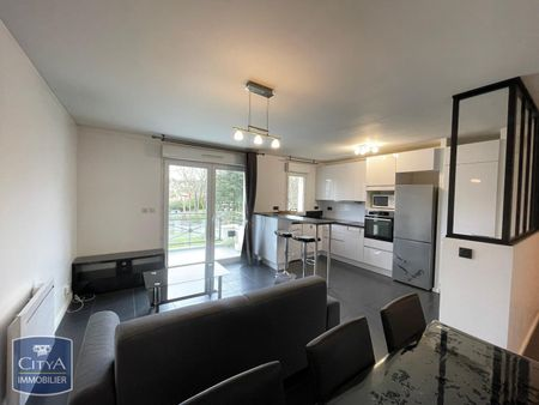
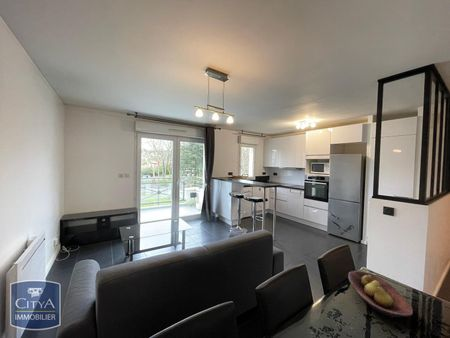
+ fruit bowl [347,270,414,319]
